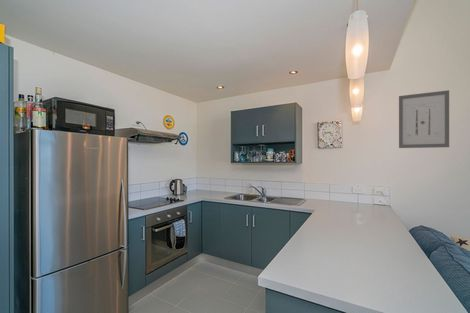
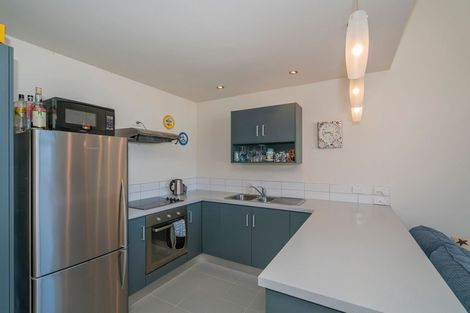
- wall art [398,89,450,149]
